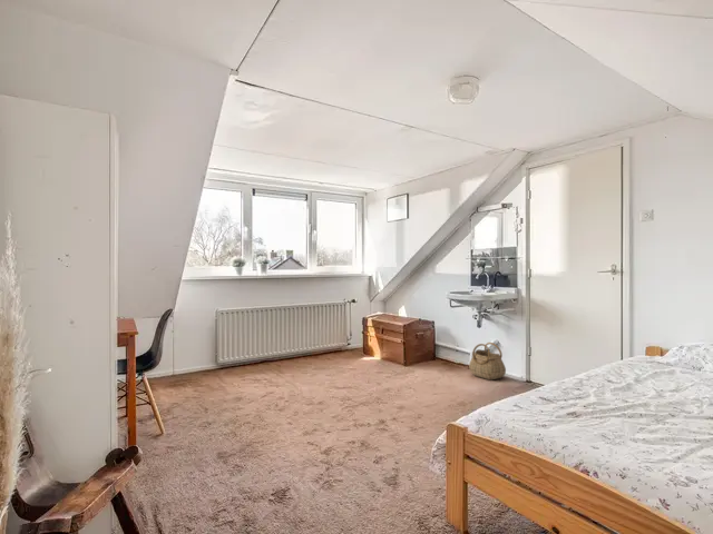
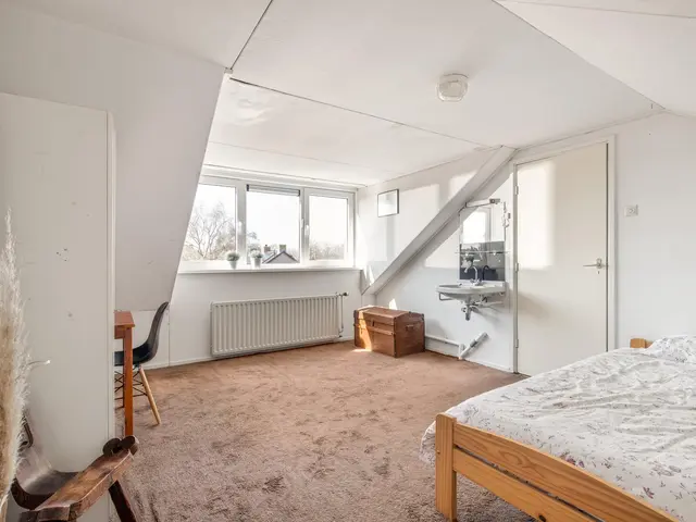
- basket [468,342,507,380]
